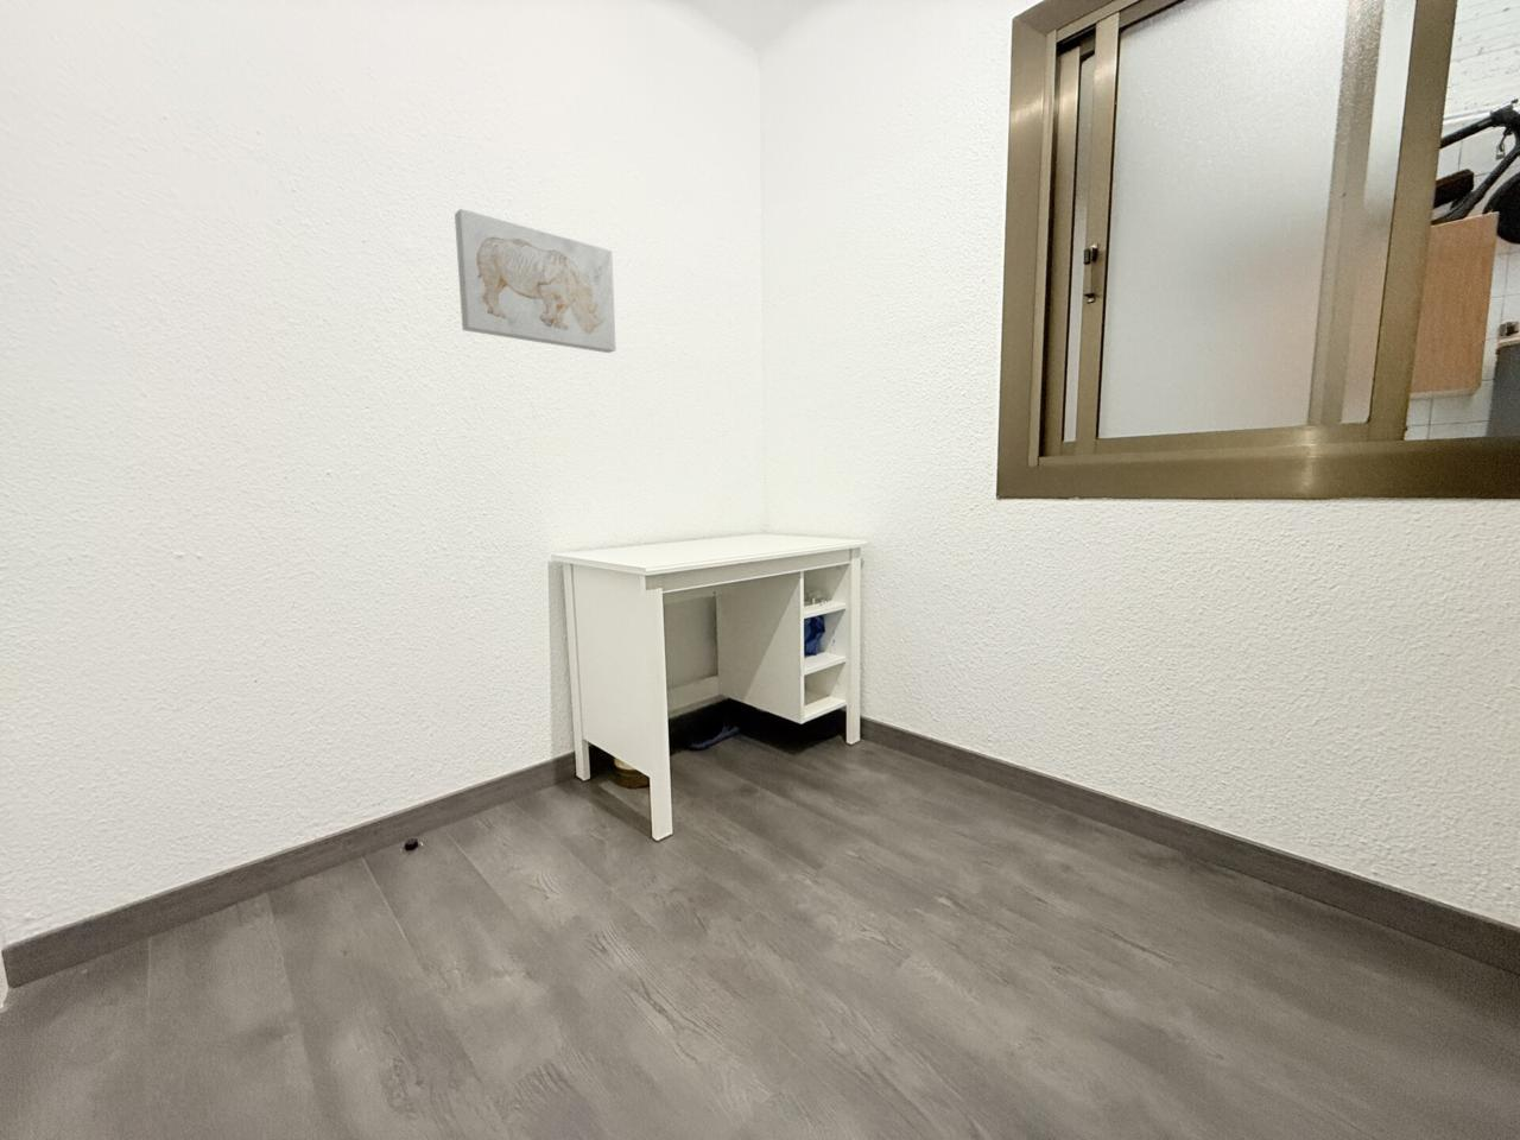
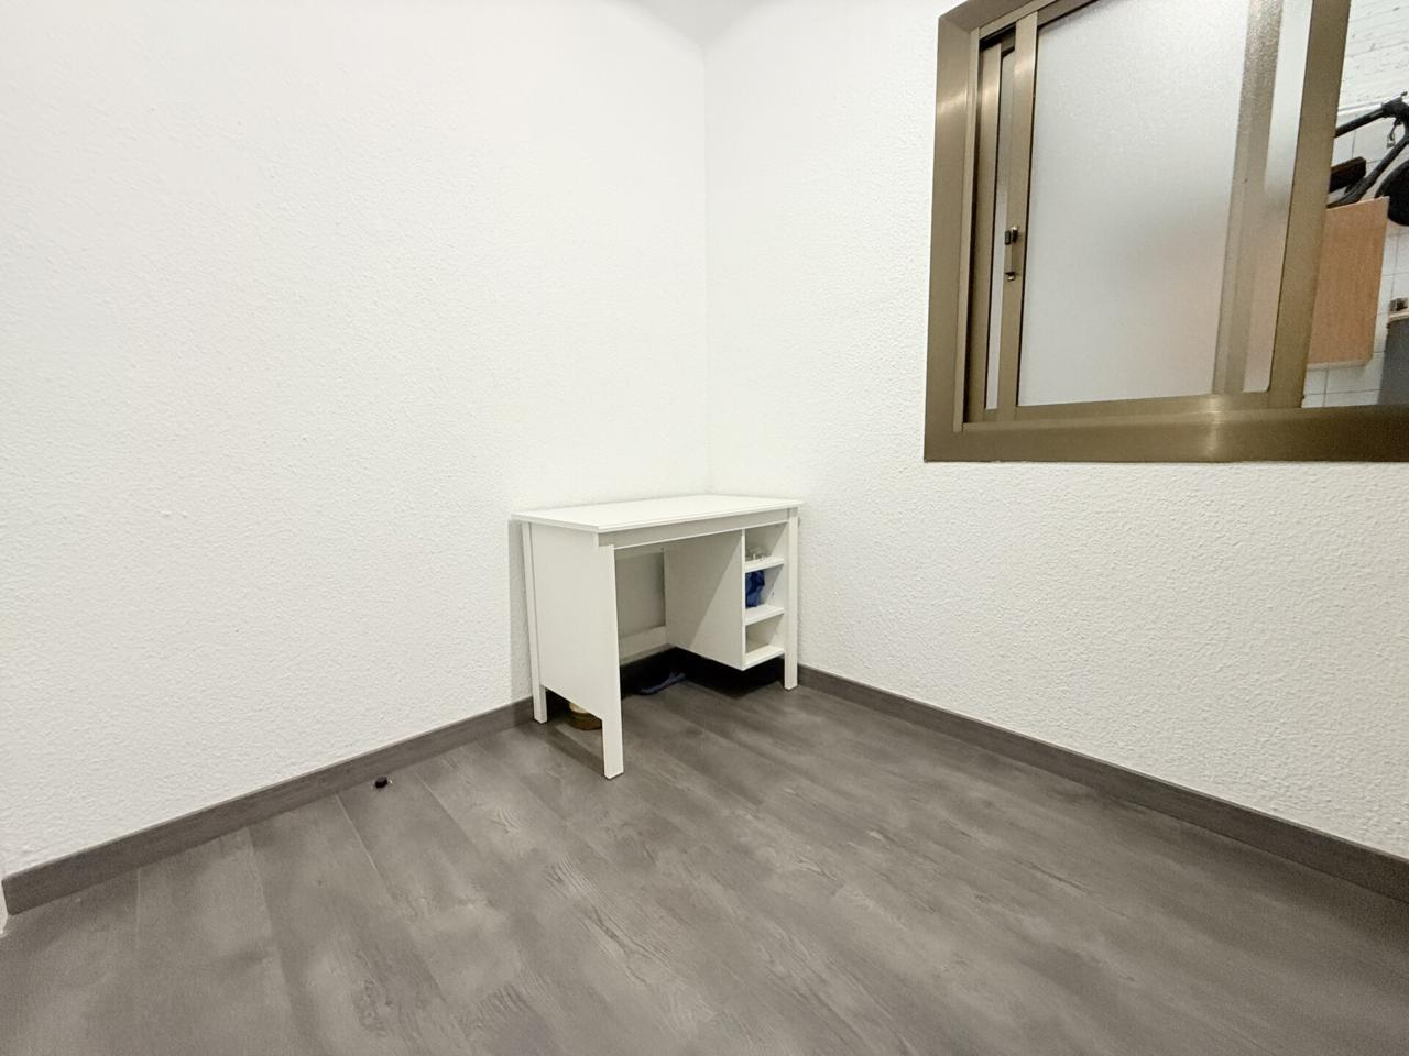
- wall art [454,208,618,354]
